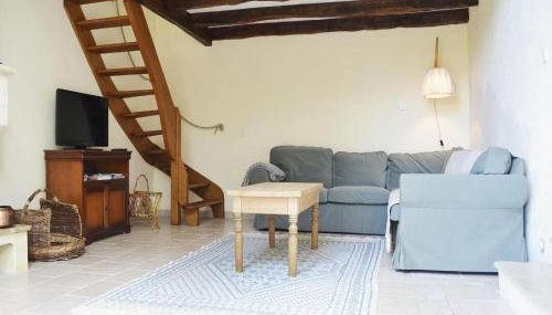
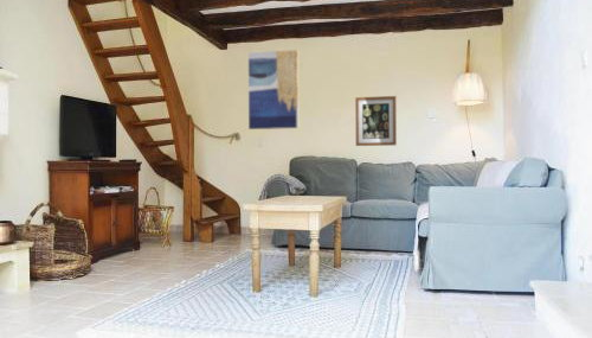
+ wall art [247,49,300,130]
+ wall art [354,95,398,147]
